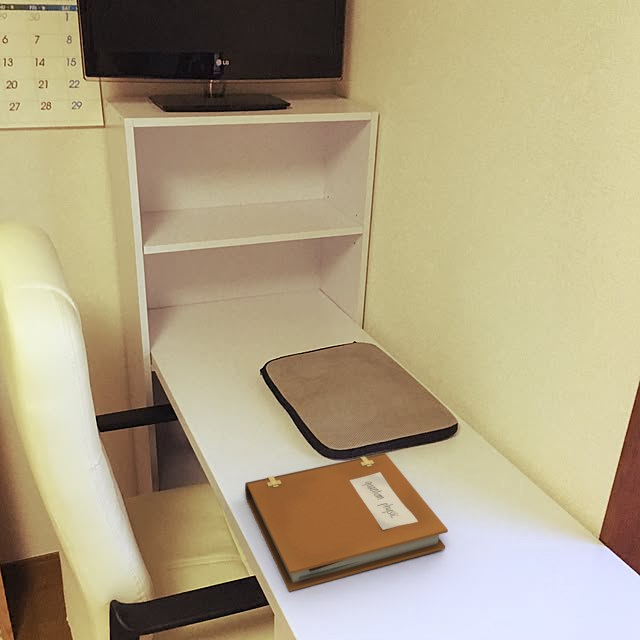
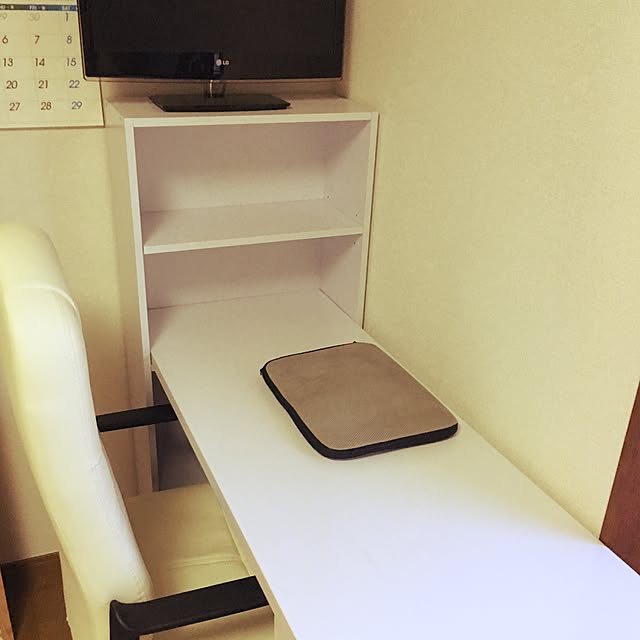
- notebook [244,452,449,593]
